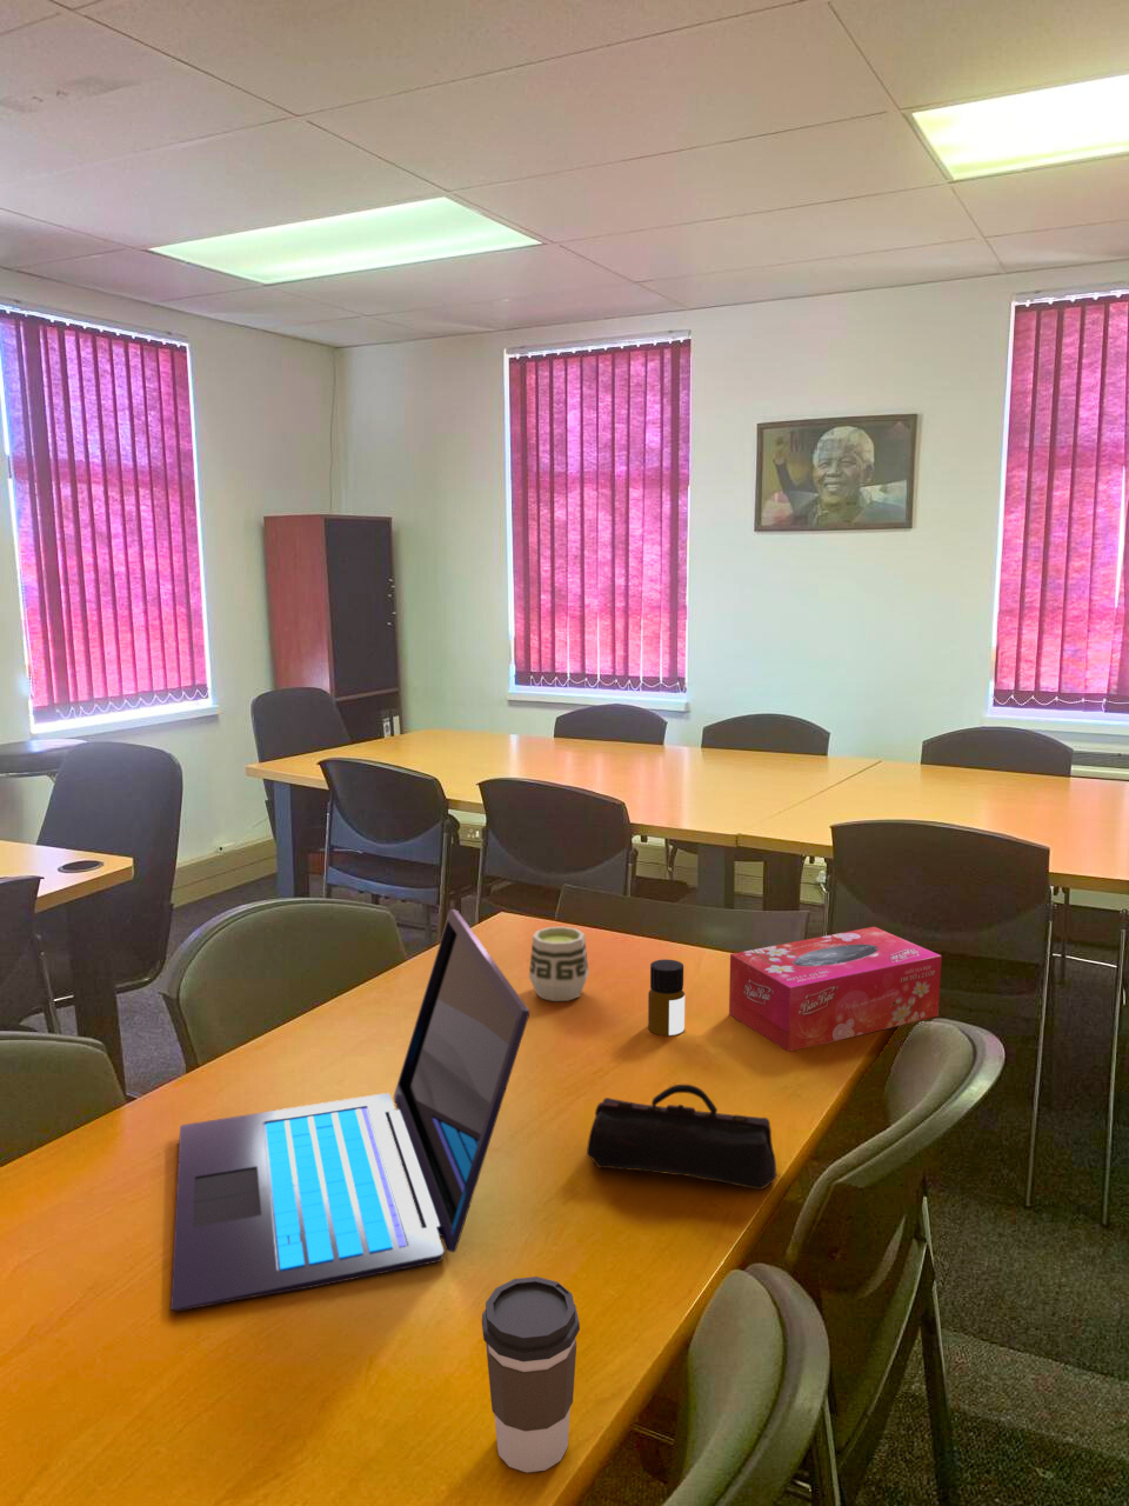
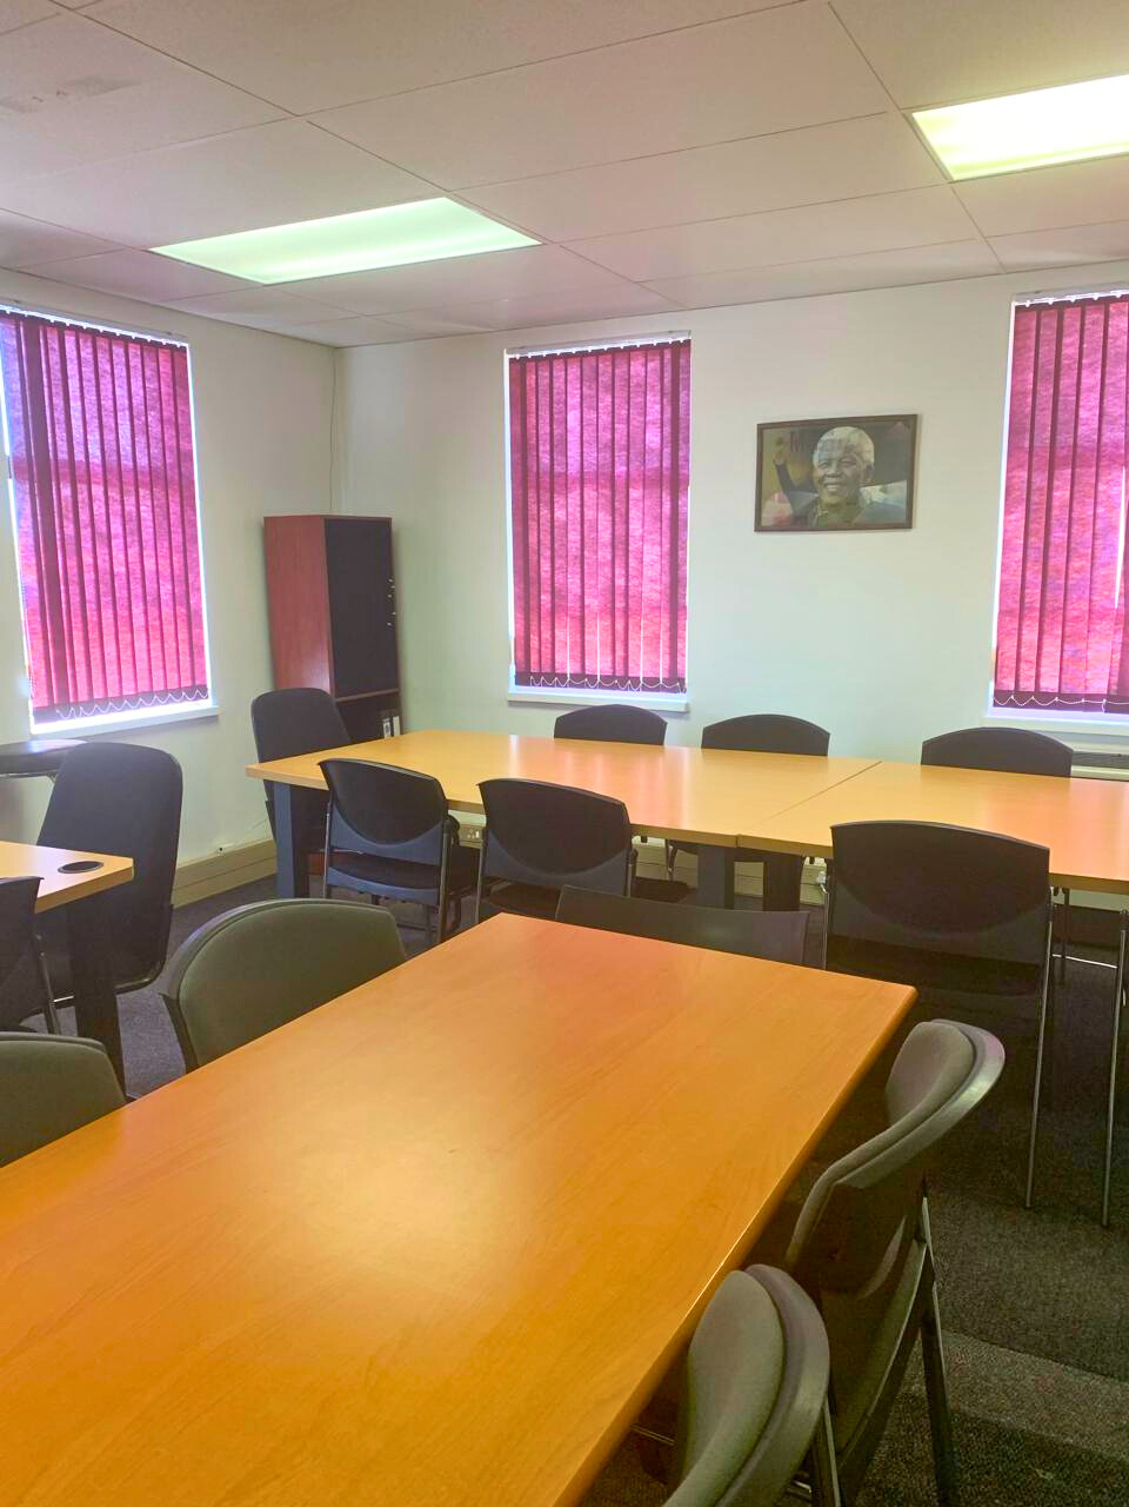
- laptop [170,908,530,1312]
- tissue box [728,926,943,1053]
- cup [528,926,591,1002]
- coffee cup [481,1276,581,1473]
- bottle [646,959,685,1036]
- pencil case [586,1084,777,1191]
